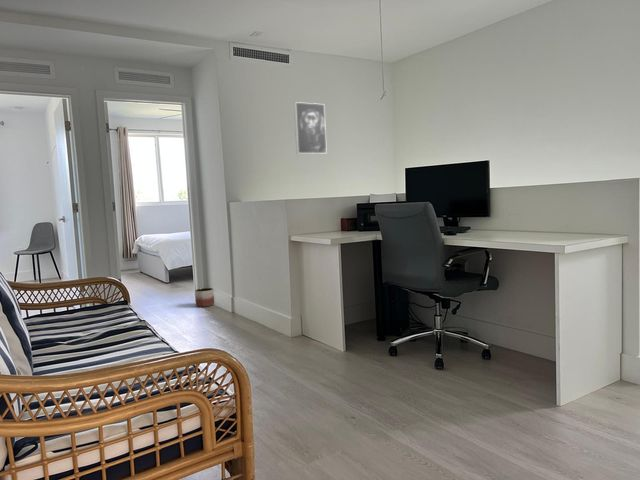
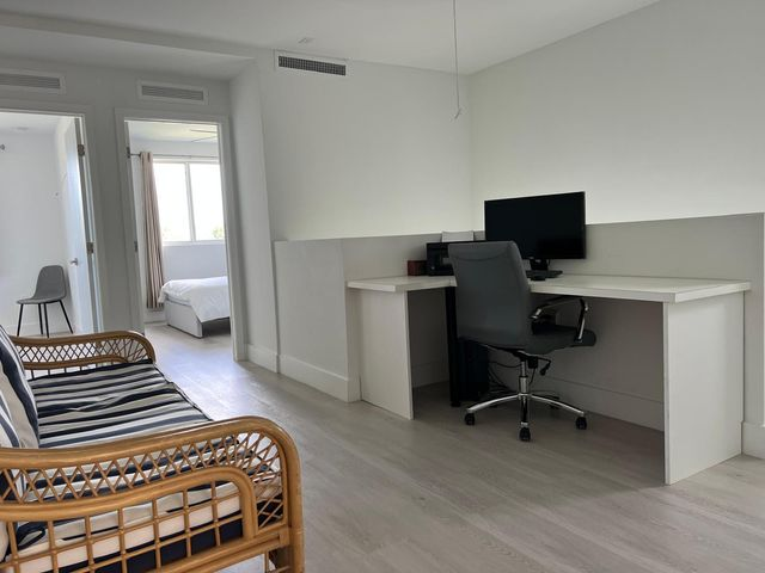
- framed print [293,101,328,155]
- planter [194,287,215,308]
